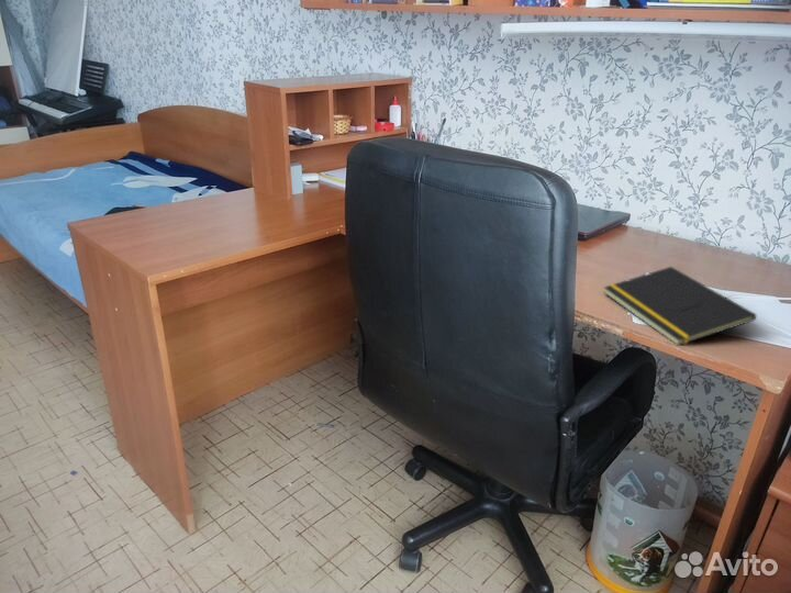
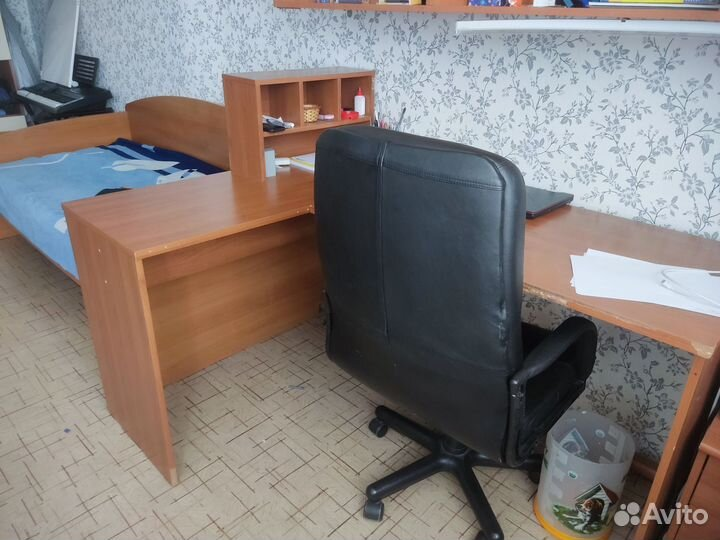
- notepad [603,266,757,347]
